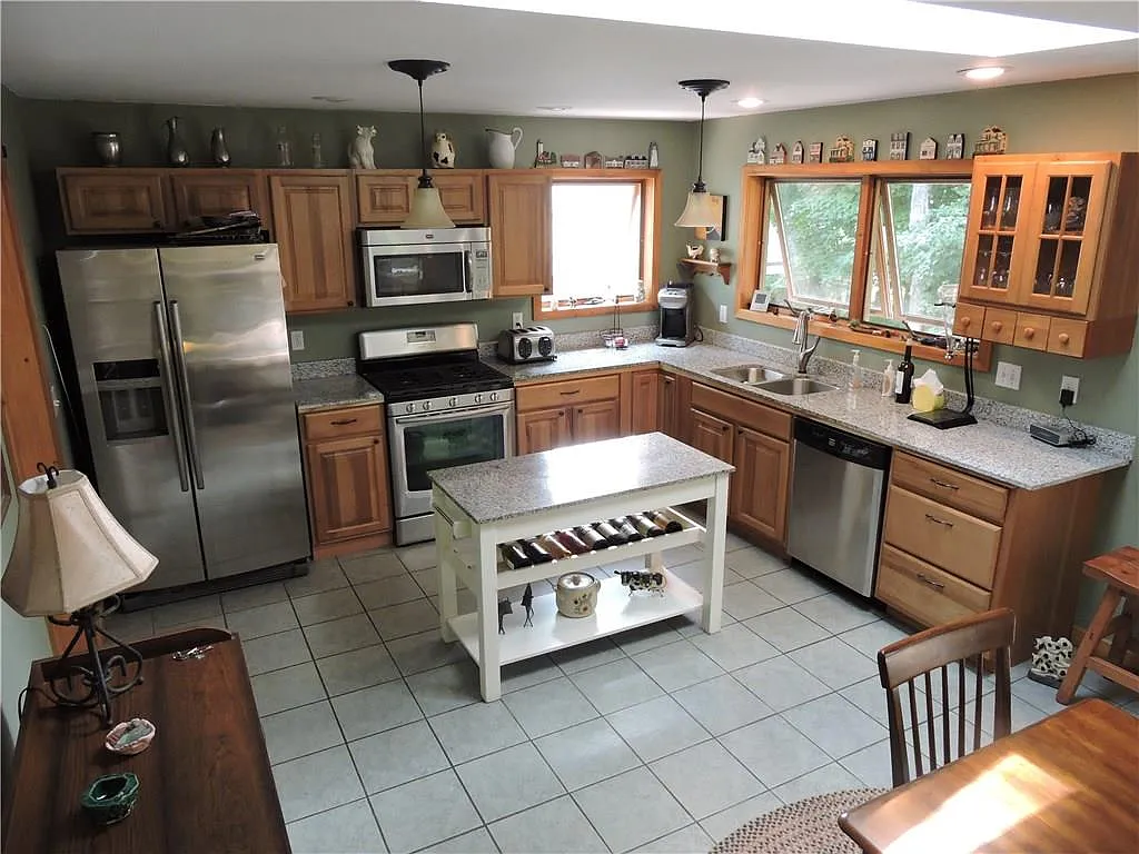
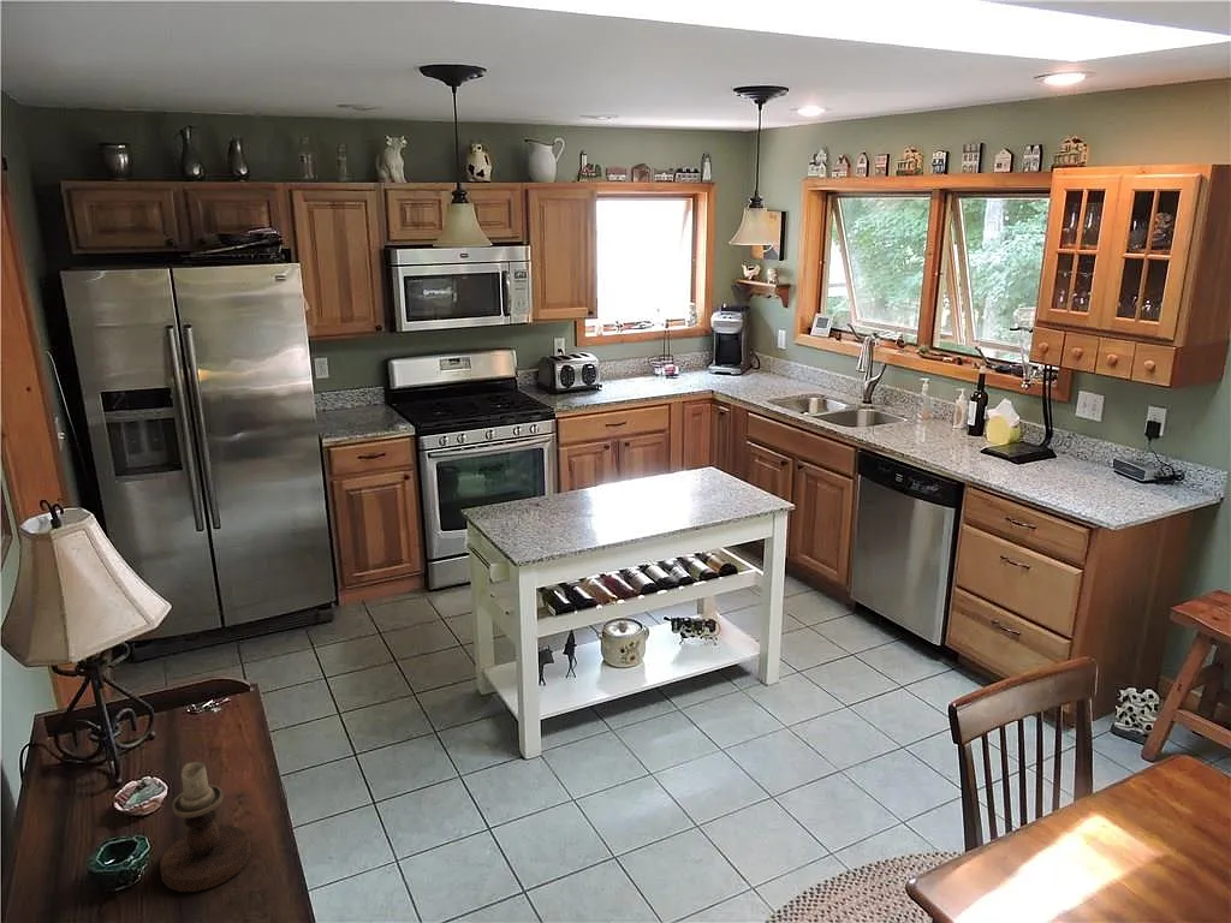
+ candlestick [159,761,252,893]
